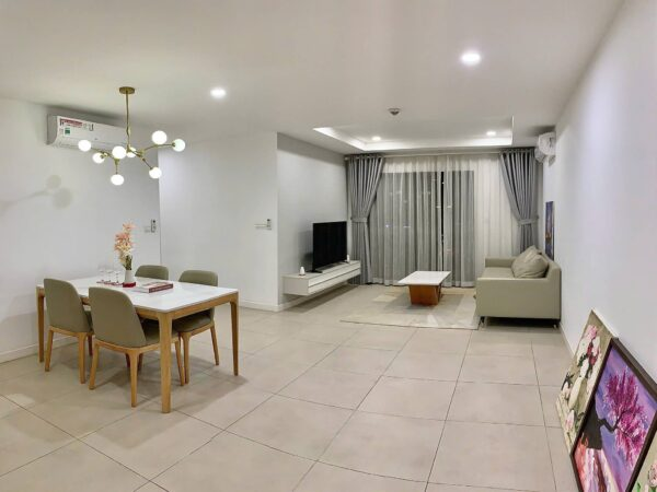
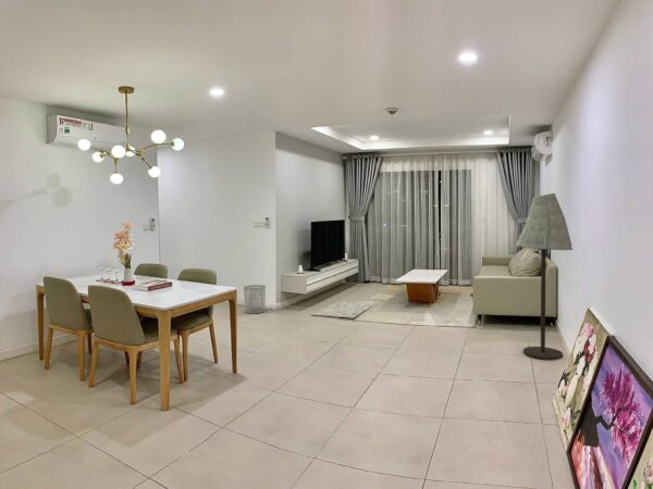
+ floor lamp [515,192,574,361]
+ rug [310,299,380,319]
+ waste bin [243,284,267,314]
